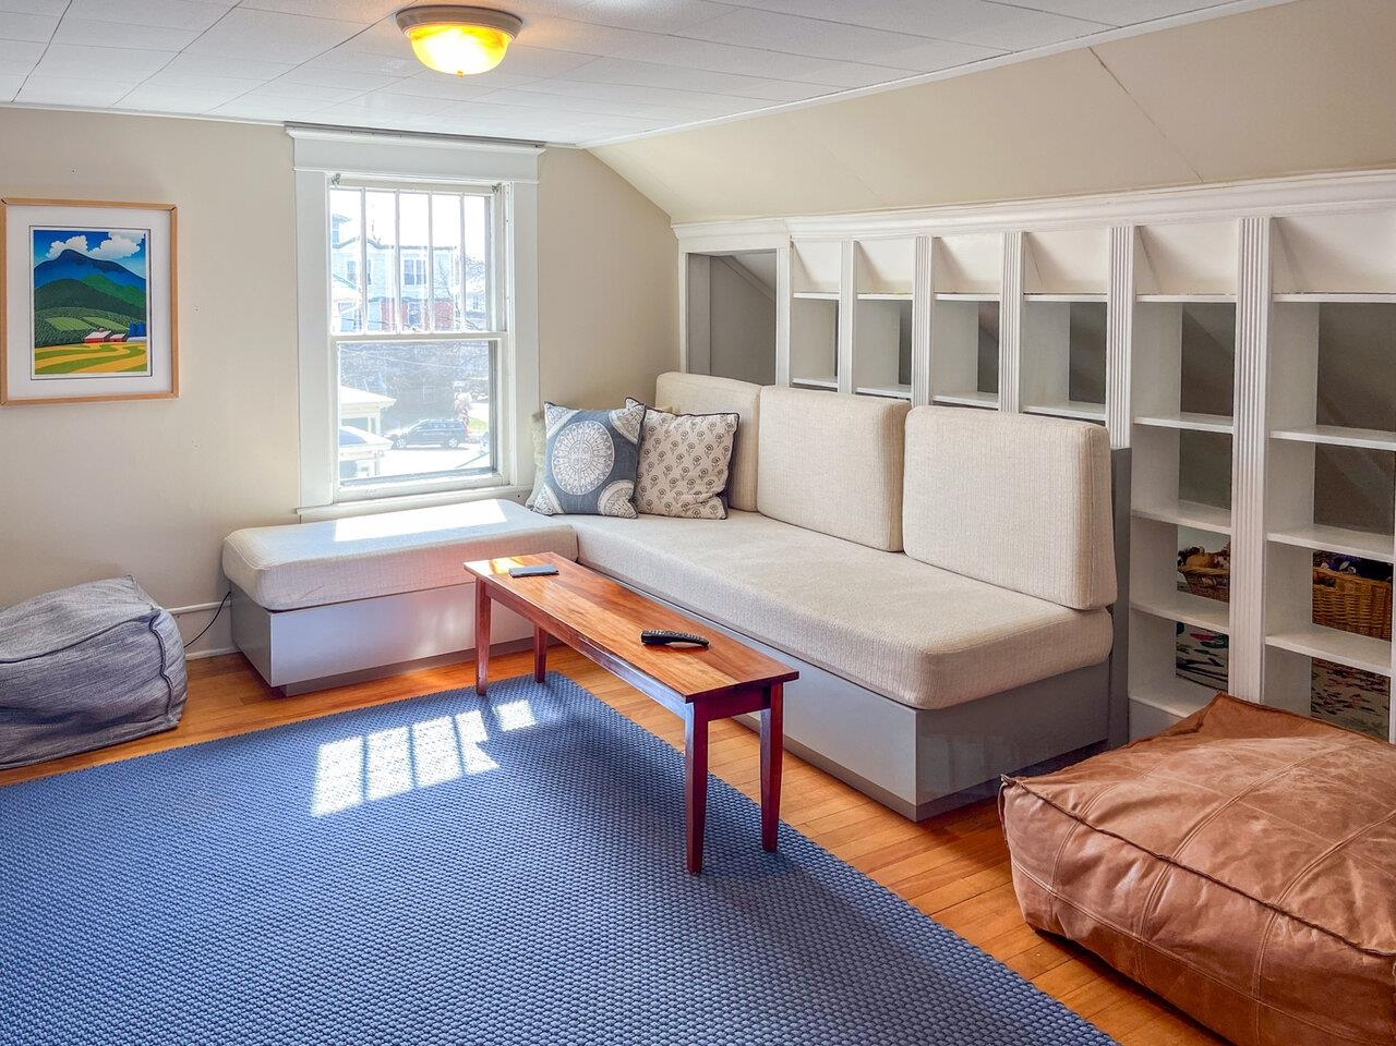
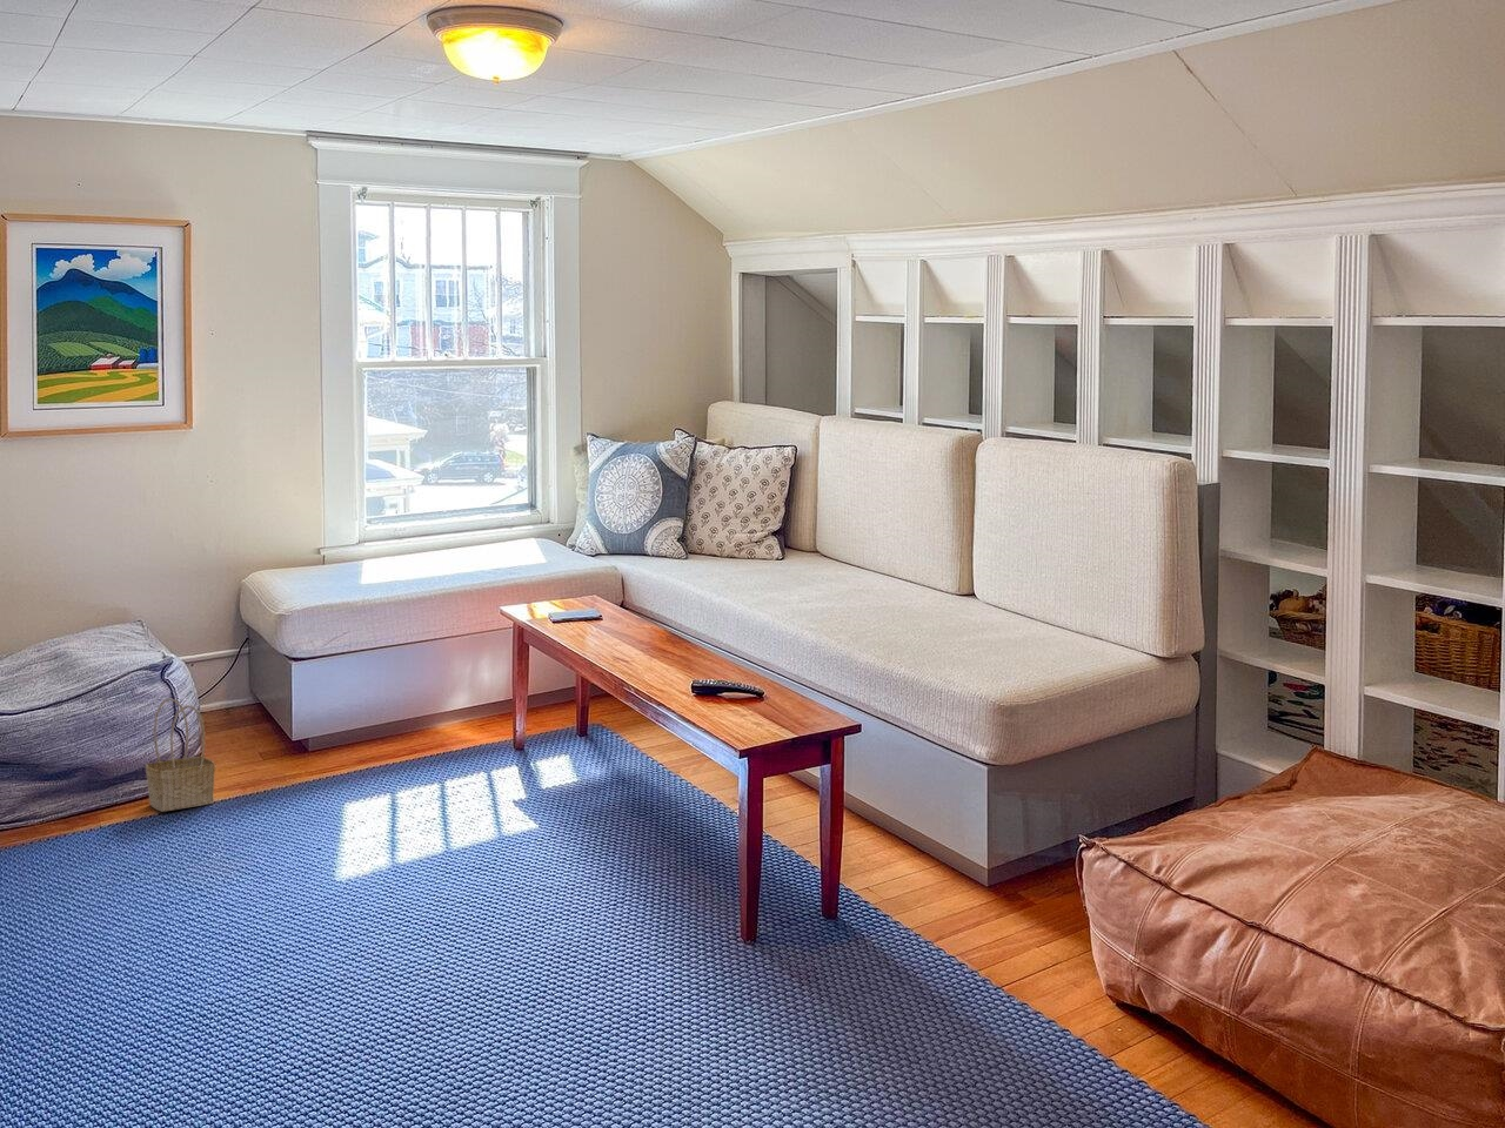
+ basket [145,697,217,813]
